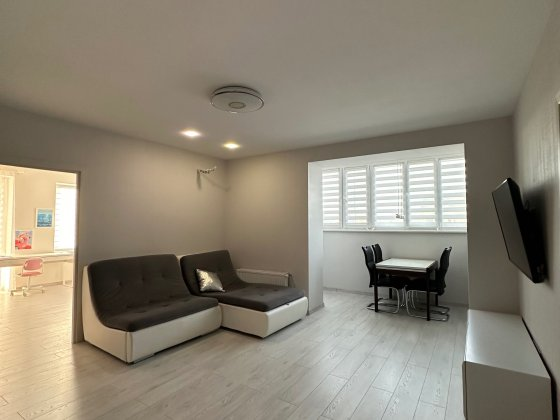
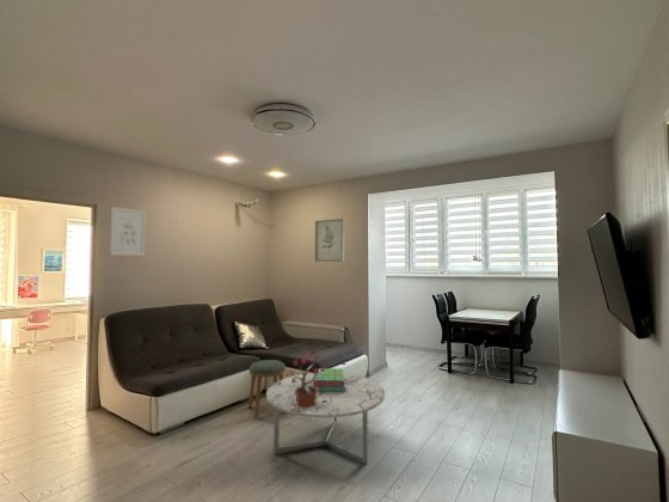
+ wall art [314,218,345,262]
+ potted plant [286,349,326,411]
+ stool [247,359,287,420]
+ wall art [109,206,147,257]
+ coffee table [265,372,386,465]
+ stack of books [312,367,345,392]
